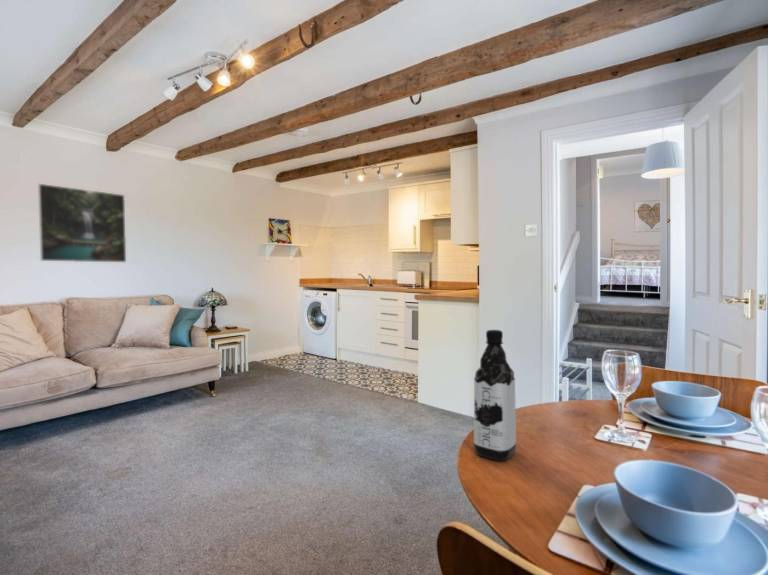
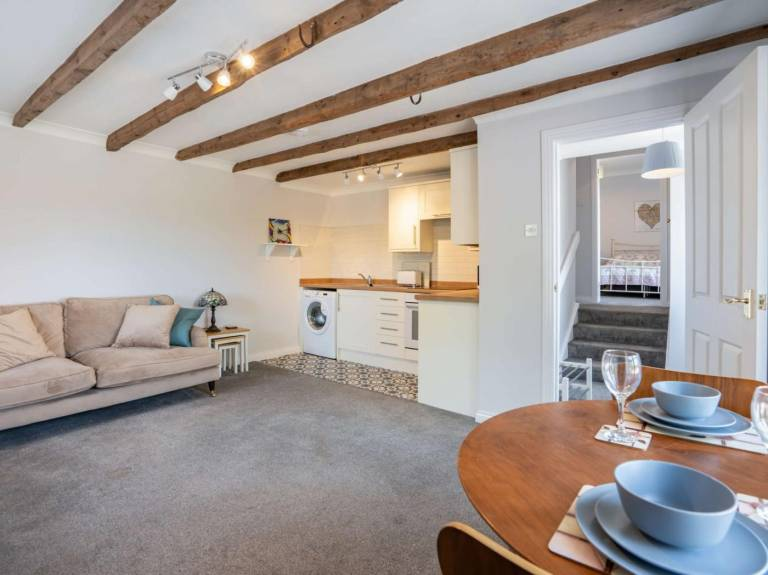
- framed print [37,183,127,263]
- water bottle [473,329,517,461]
